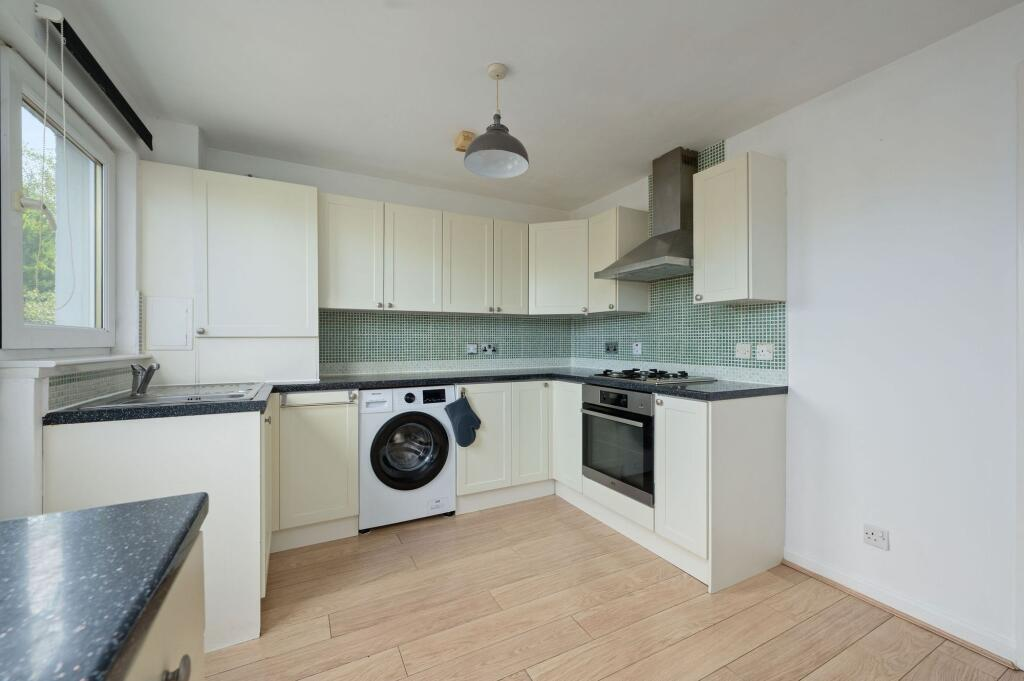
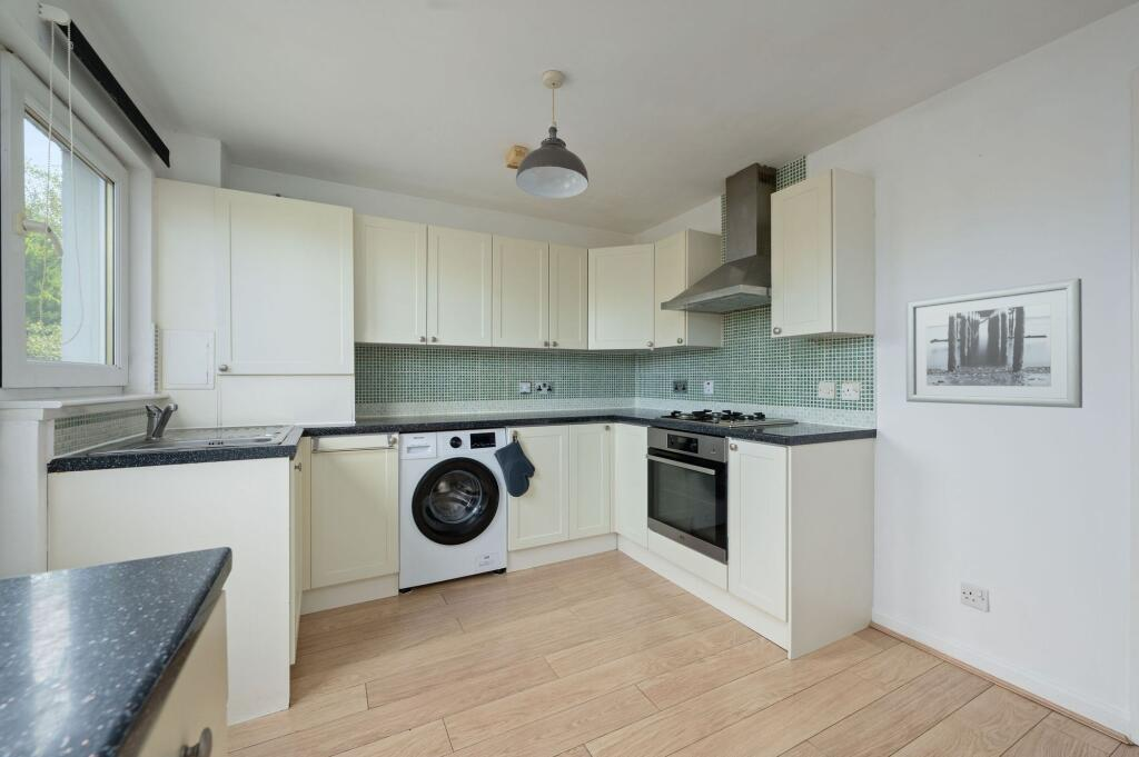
+ wall art [904,277,1083,409]
